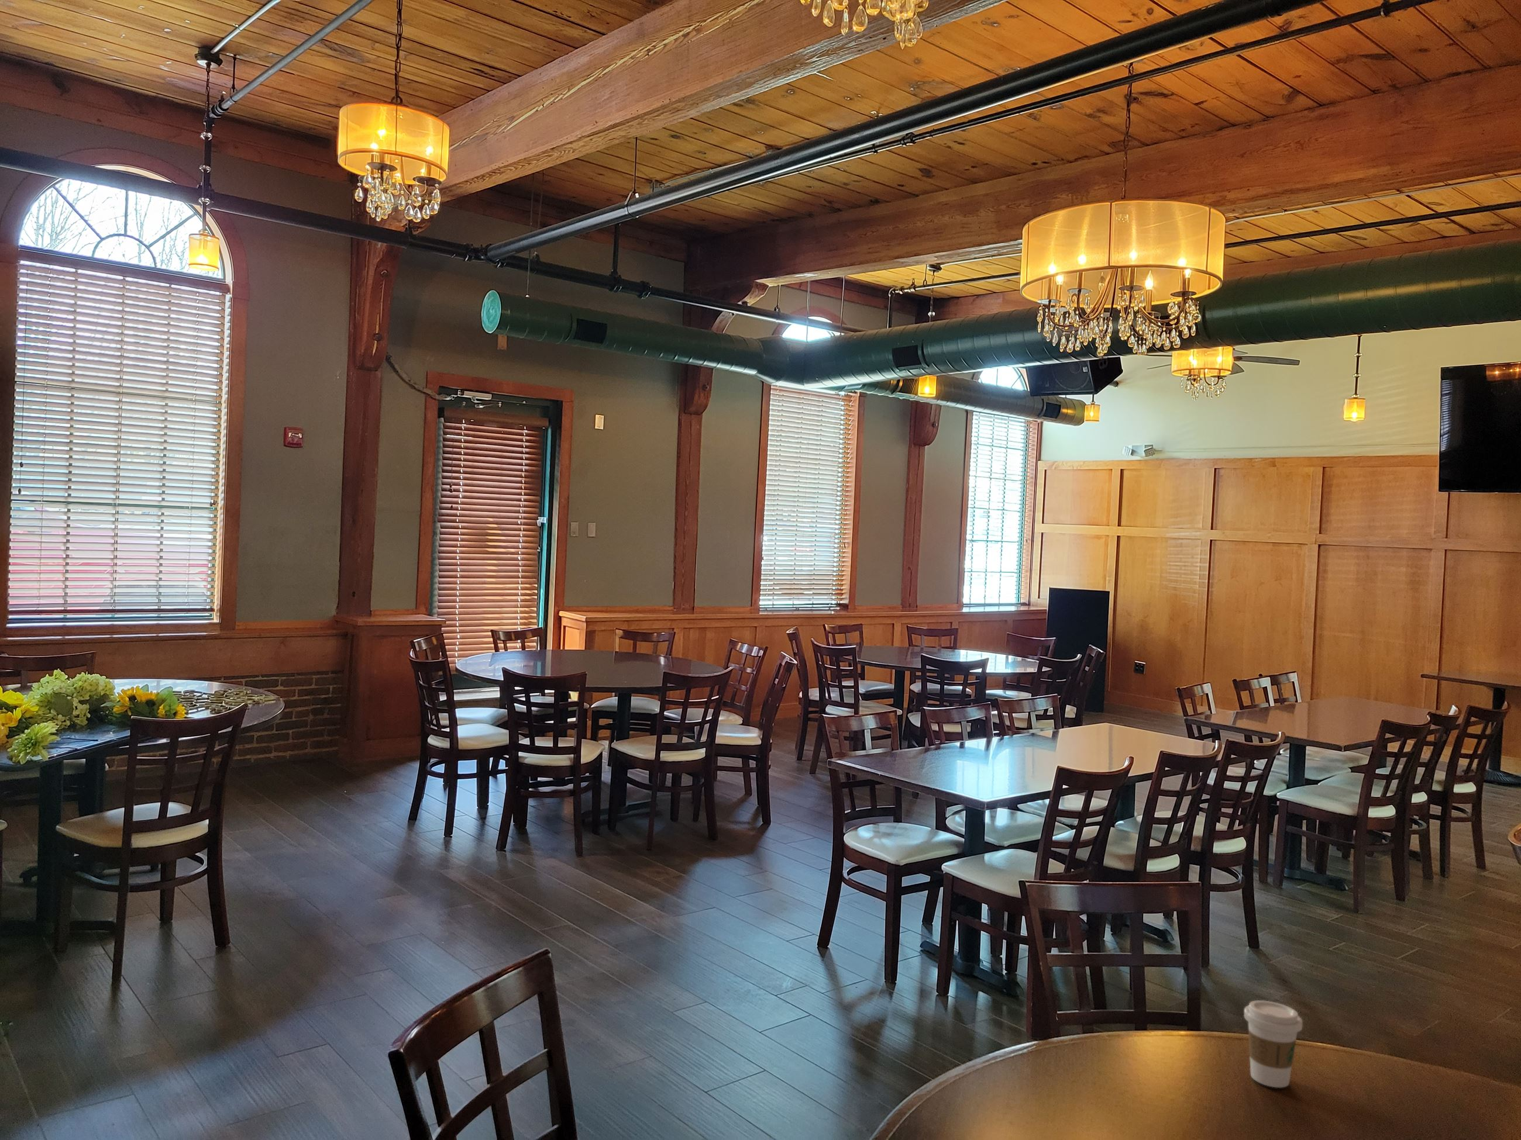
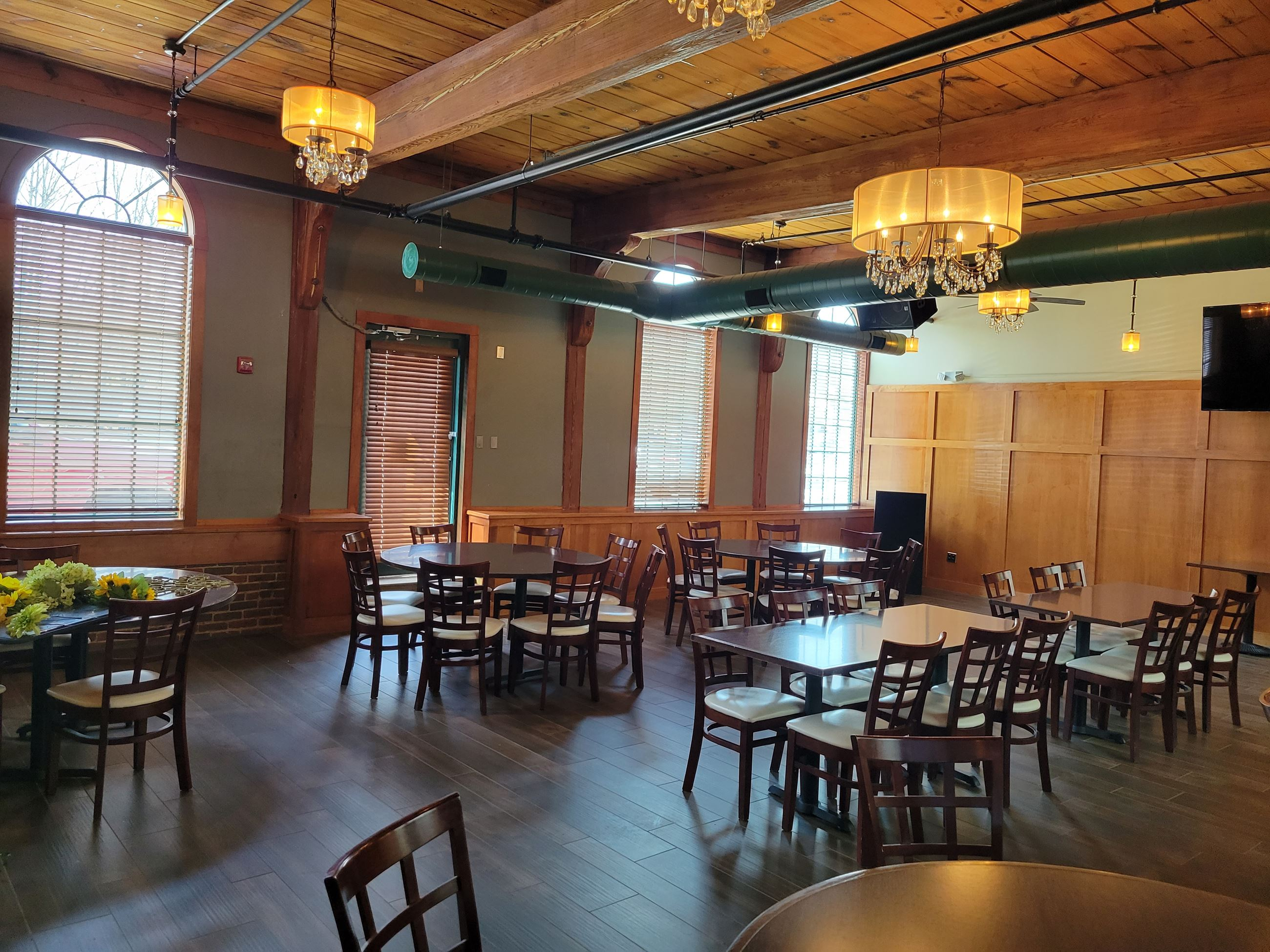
- coffee cup [1243,1000,1303,1089]
